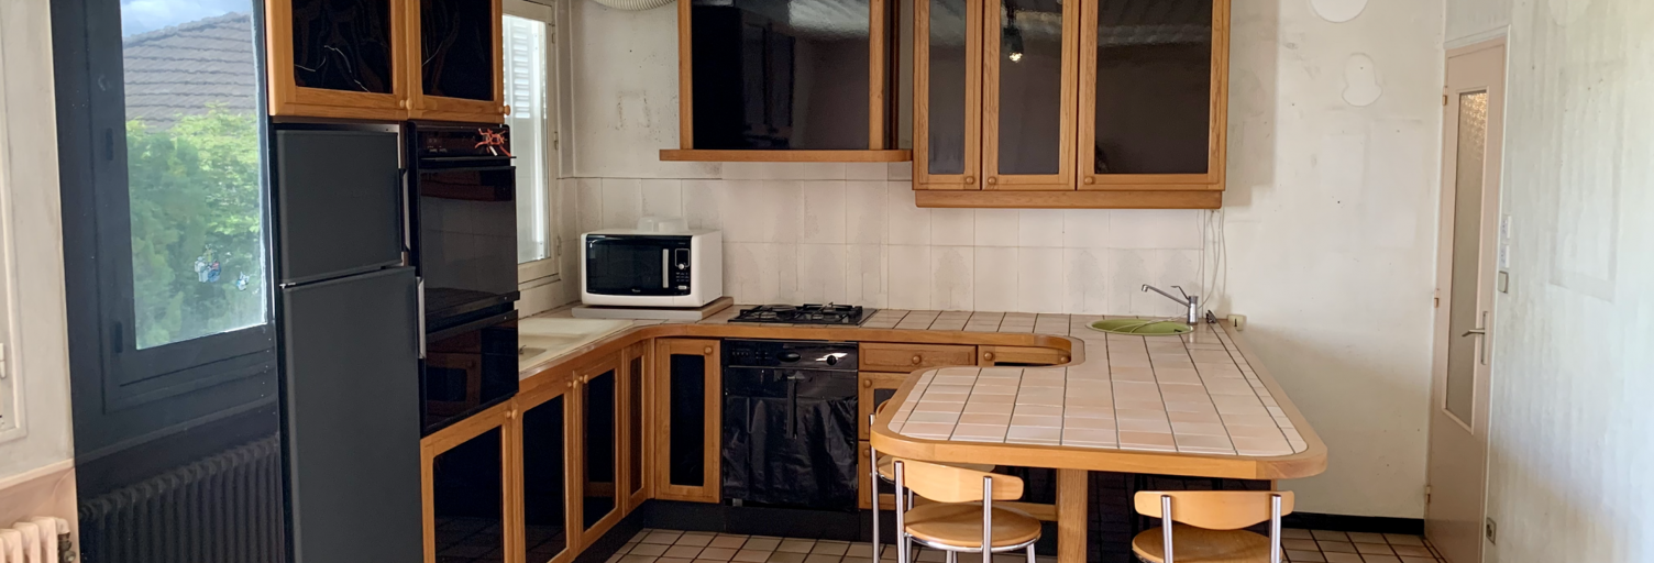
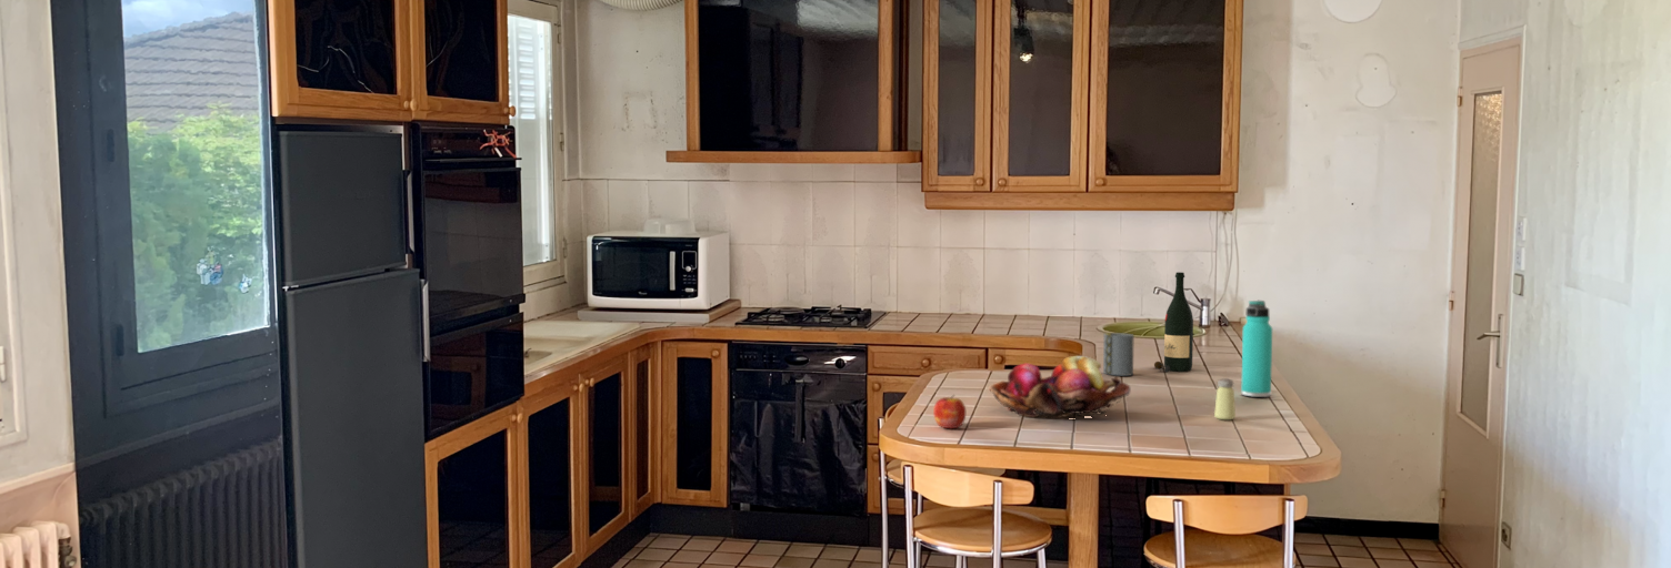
+ mug [1102,332,1135,377]
+ fruit basket [988,355,1132,419]
+ apple [932,394,967,429]
+ saltshaker [1213,377,1237,420]
+ wine bottle [1153,271,1194,374]
+ thermos bottle [1240,300,1273,398]
